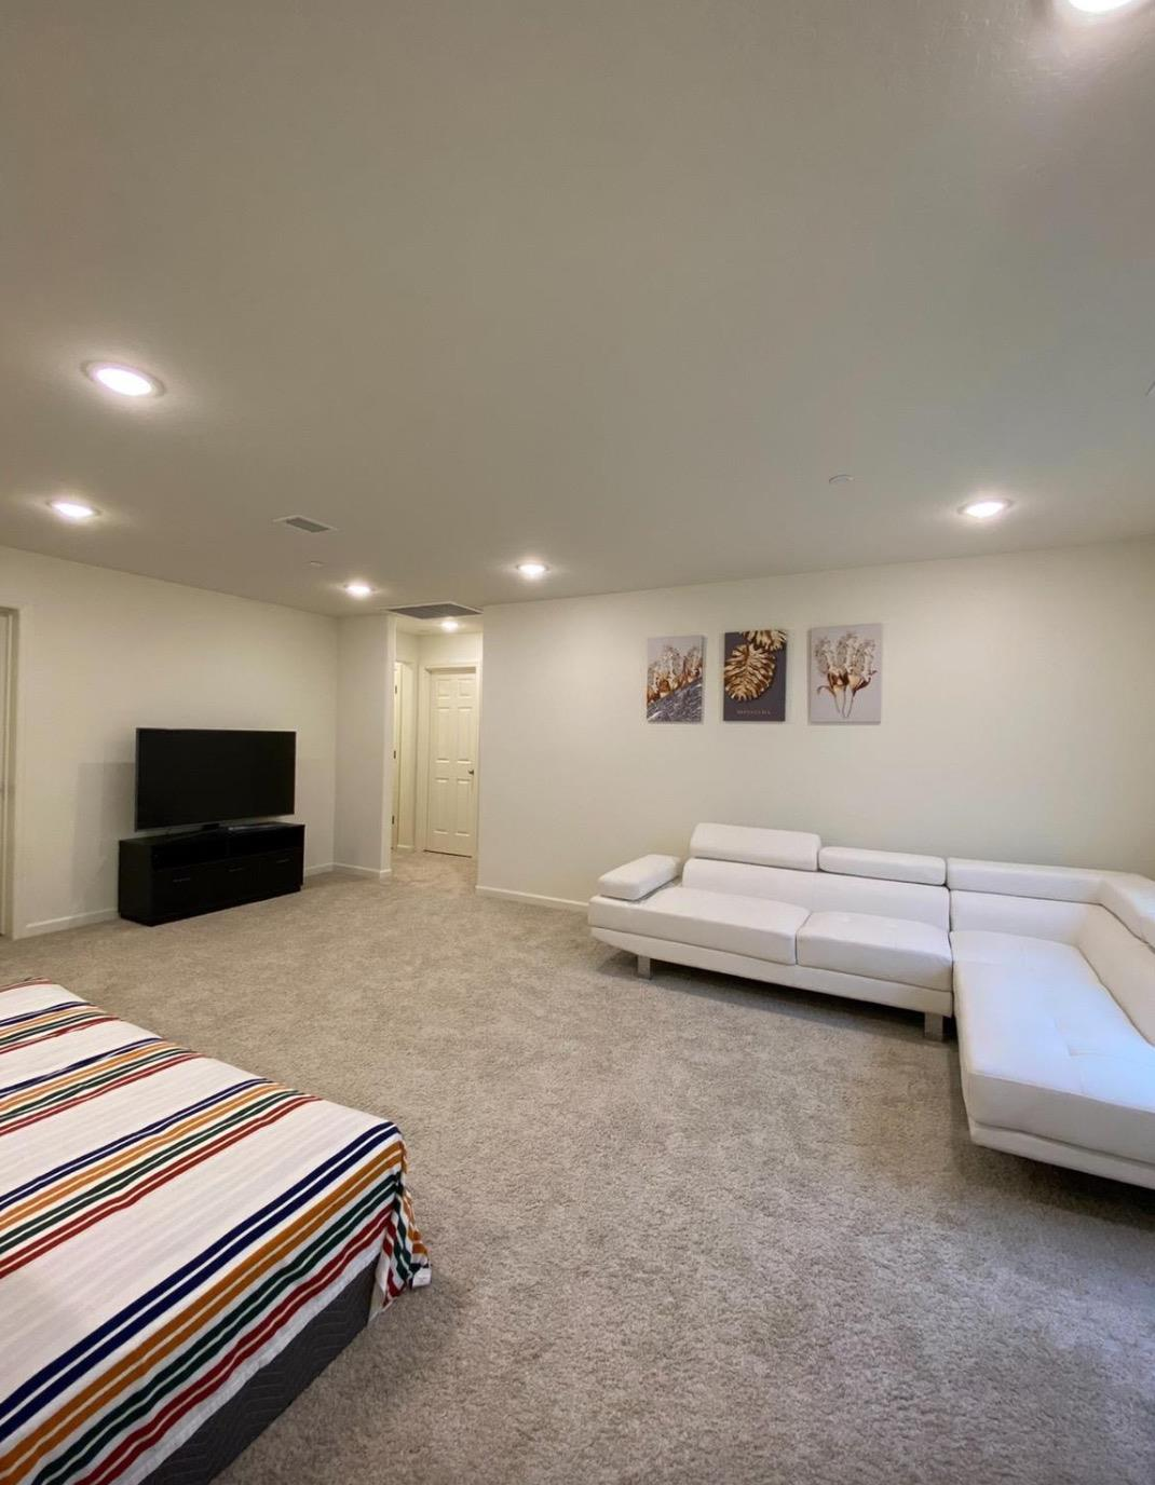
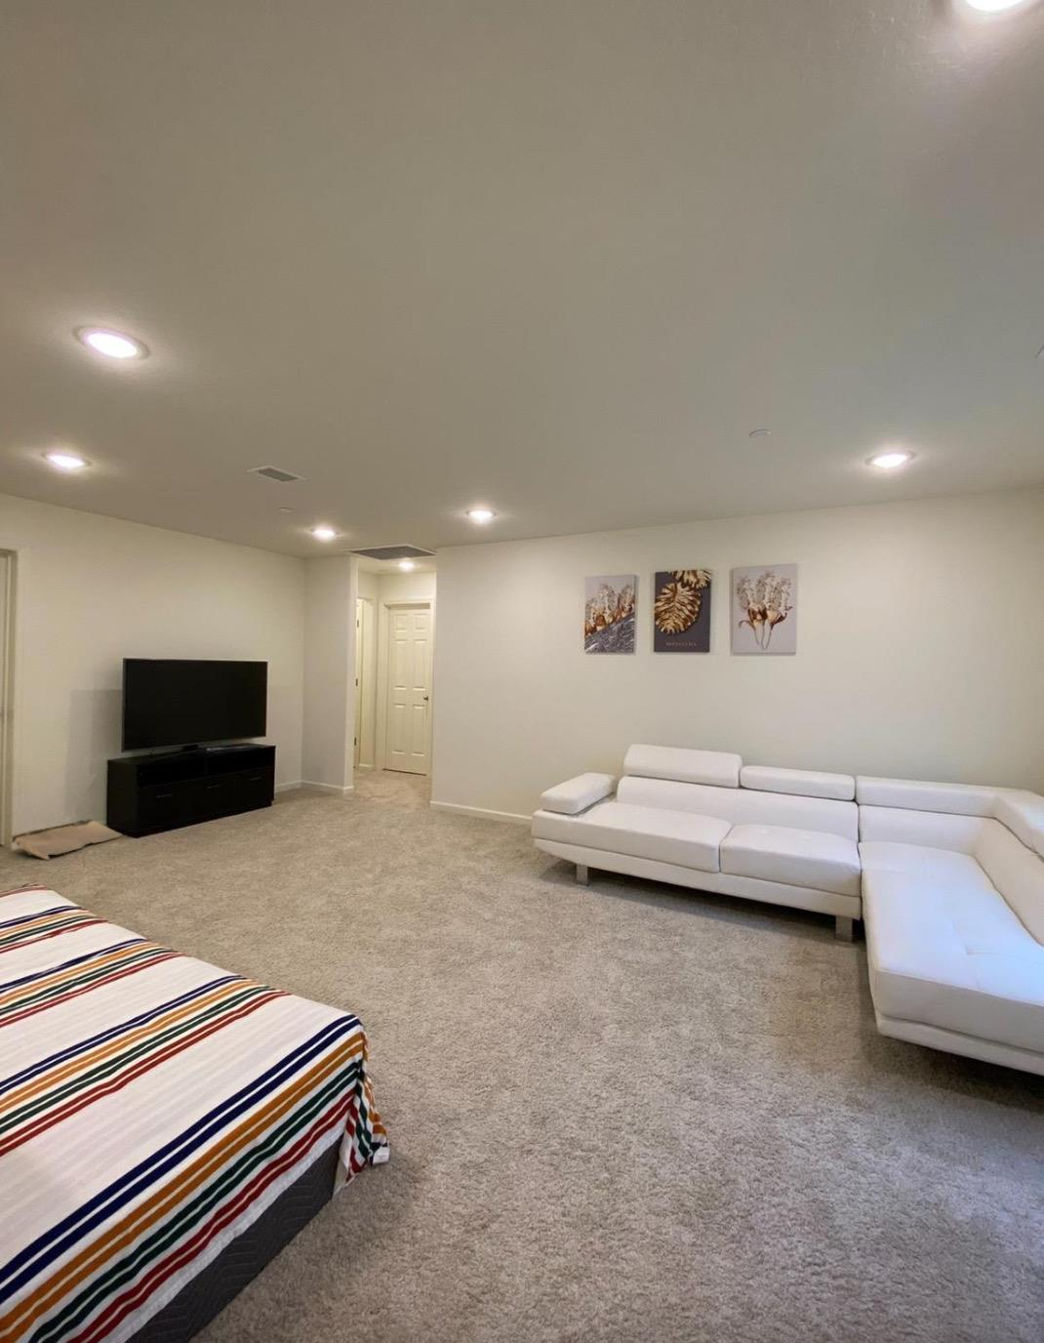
+ cardboard box [9,816,123,862]
